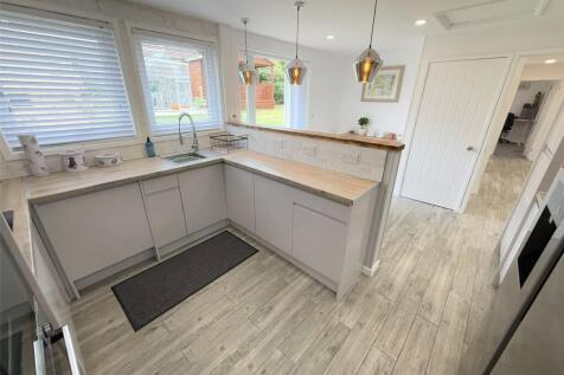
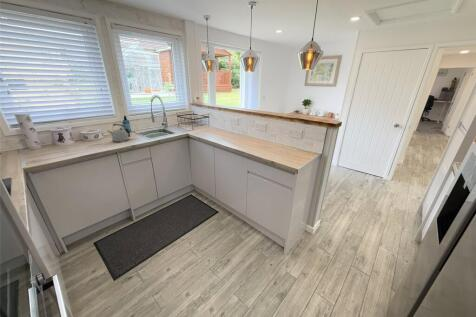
+ kettle [106,123,131,143]
